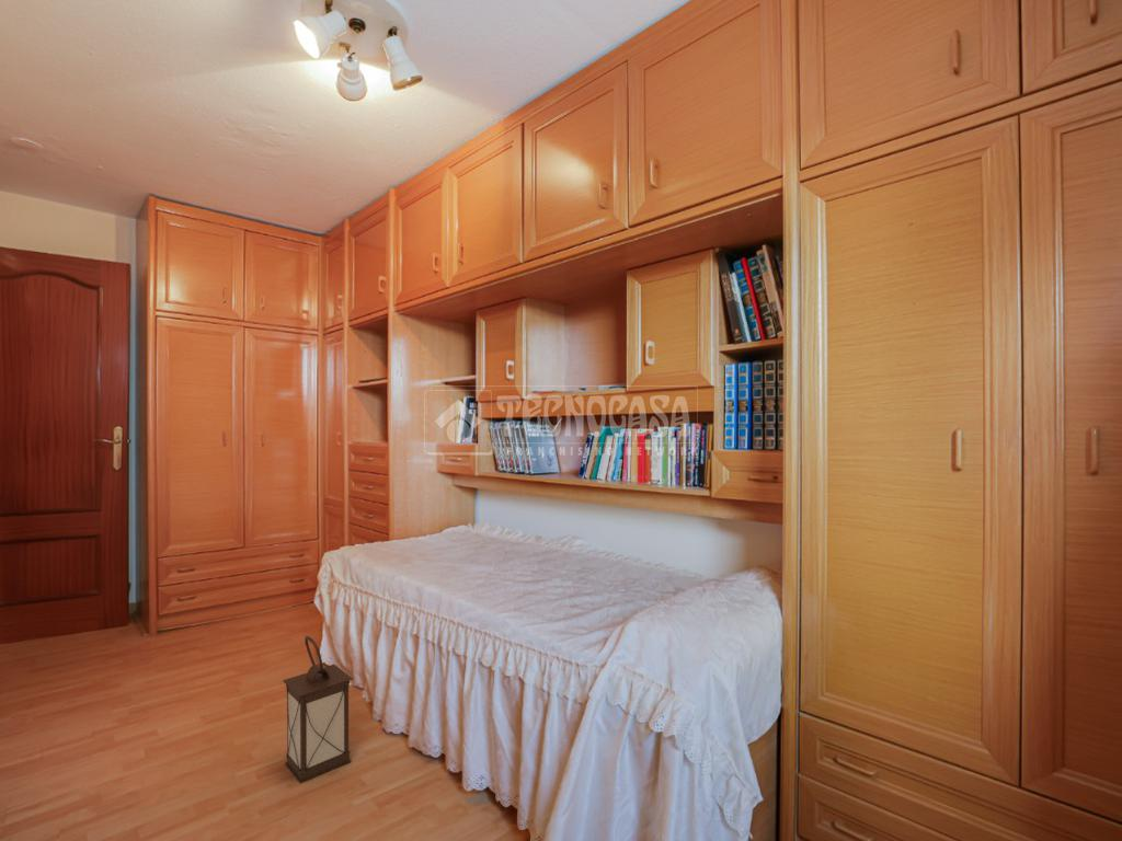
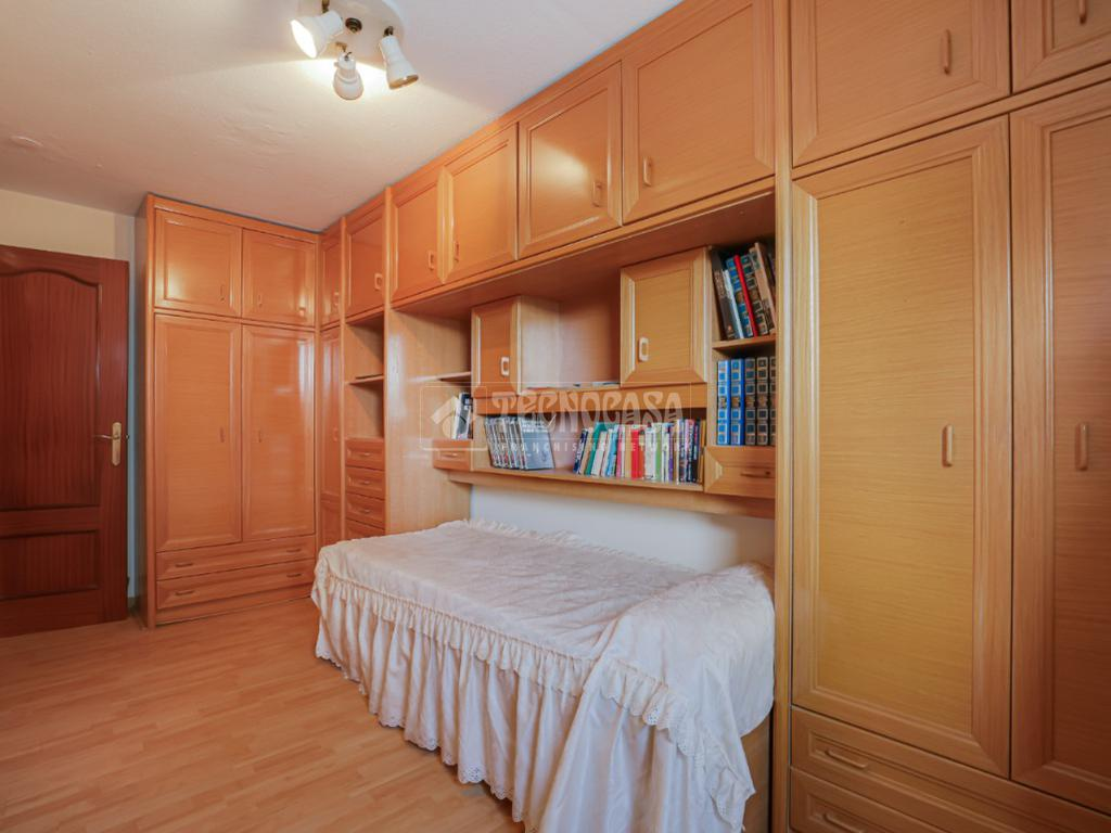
- lantern [282,635,354,784]
